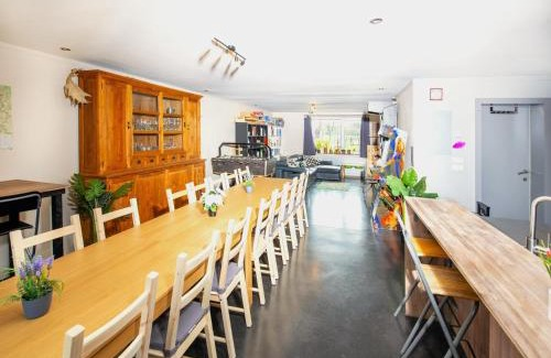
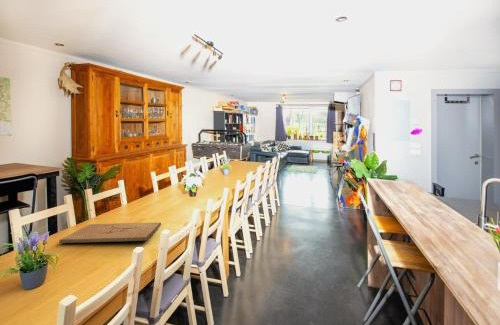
+ cutting board [58,222,162,244]
